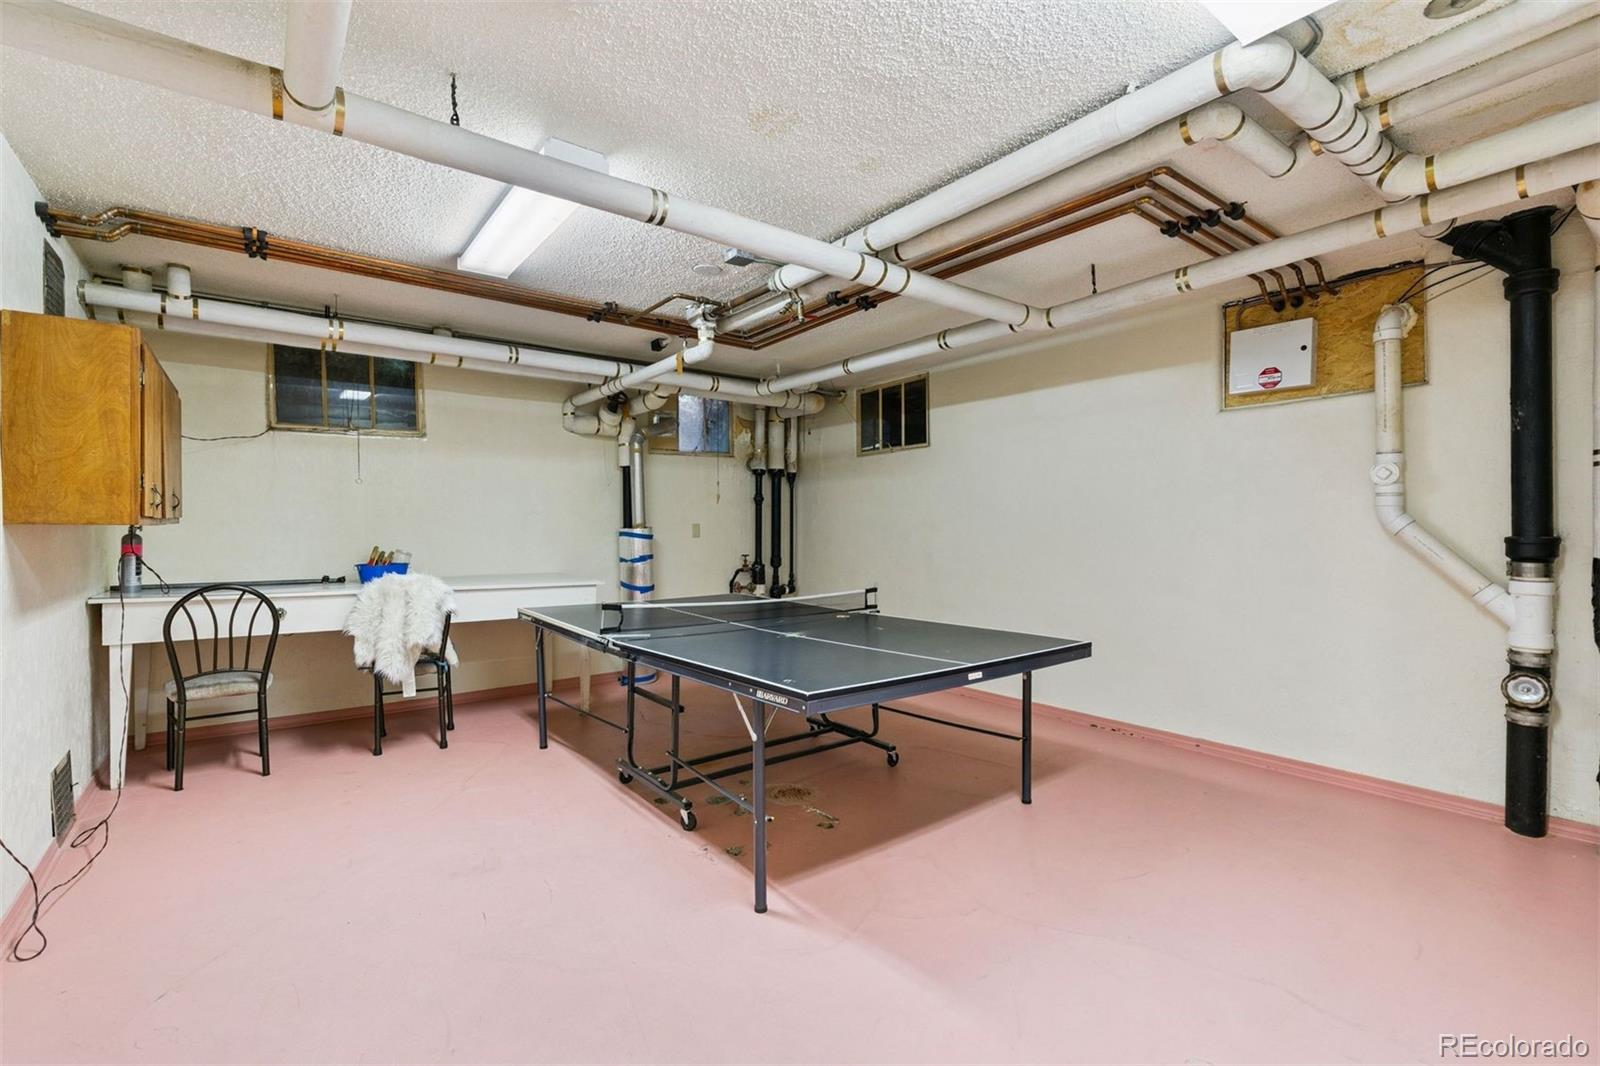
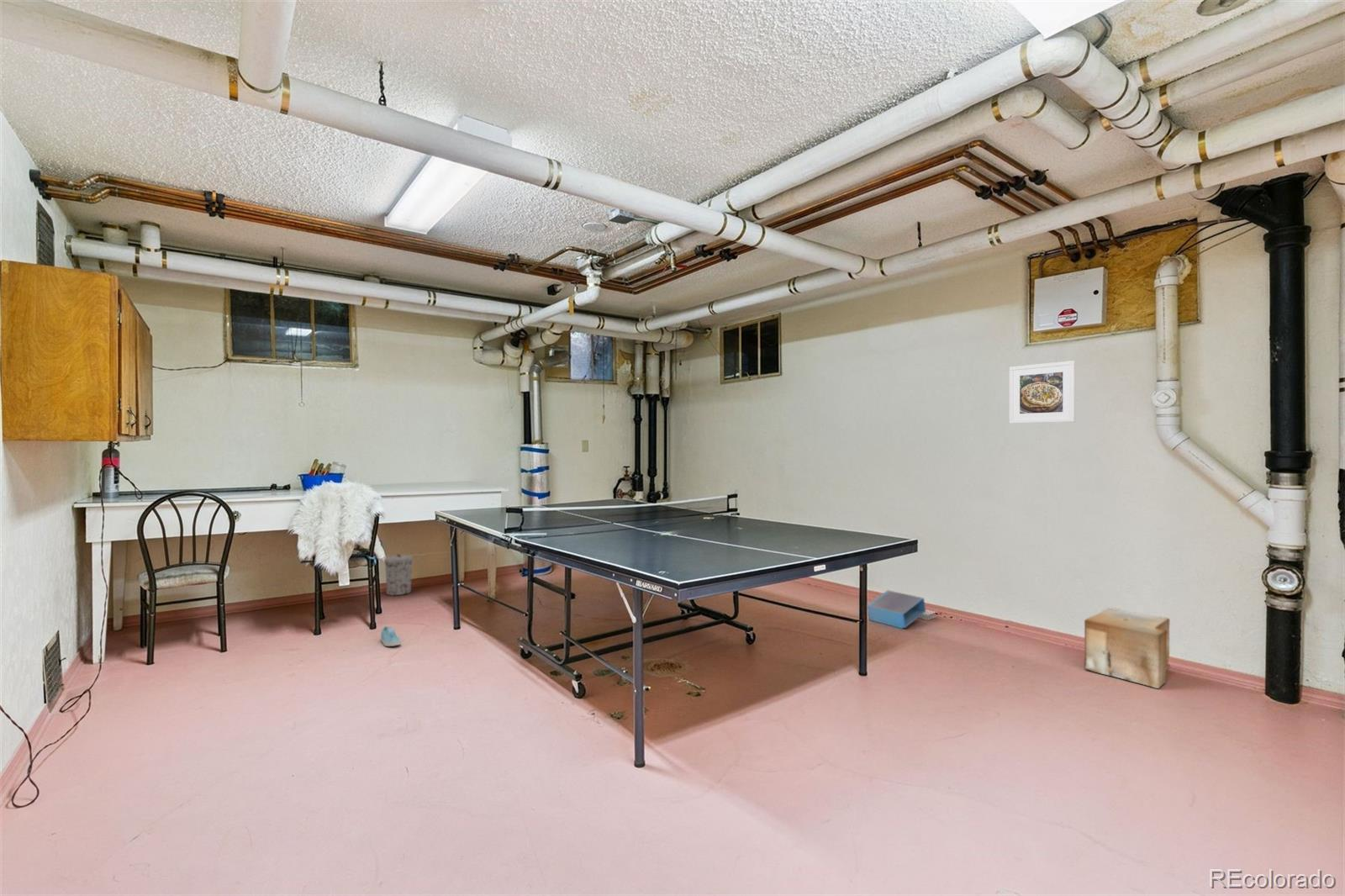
+ sneaker [380,625,402,647]
+ storage bin [867,589,937,630]
+ trash can [383,554,414,597]
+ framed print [1009,360,1076,424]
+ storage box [1084,608,1171,689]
